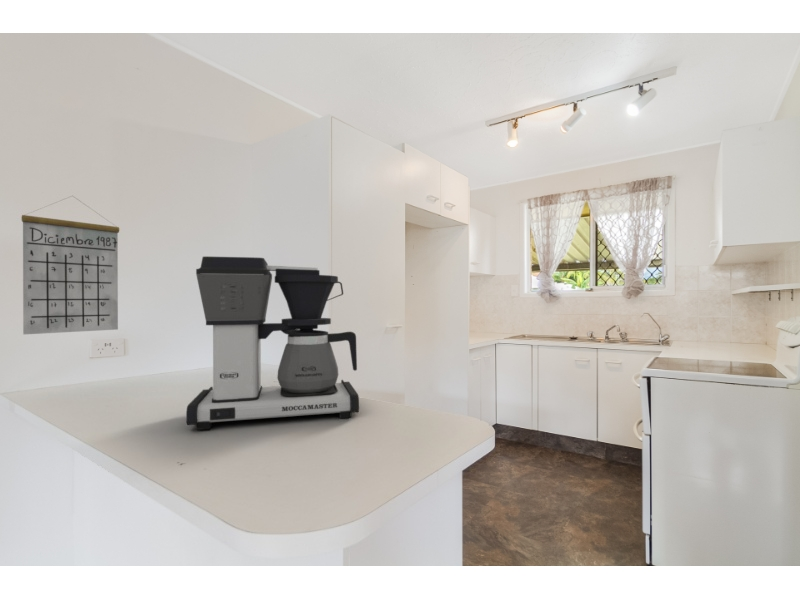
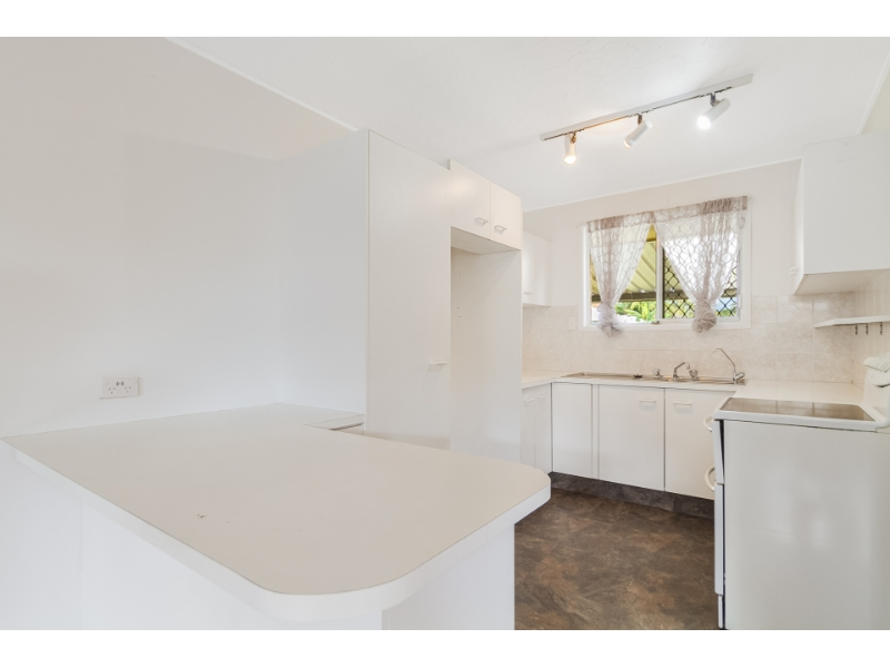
- coffee maker [185,255,360,431]
- calendar [21,195,120,335]
